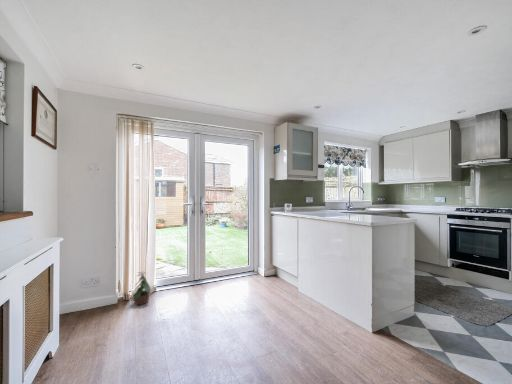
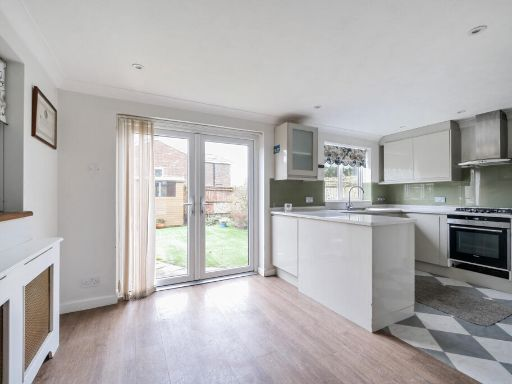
- potted plant [132,271,152,306]
